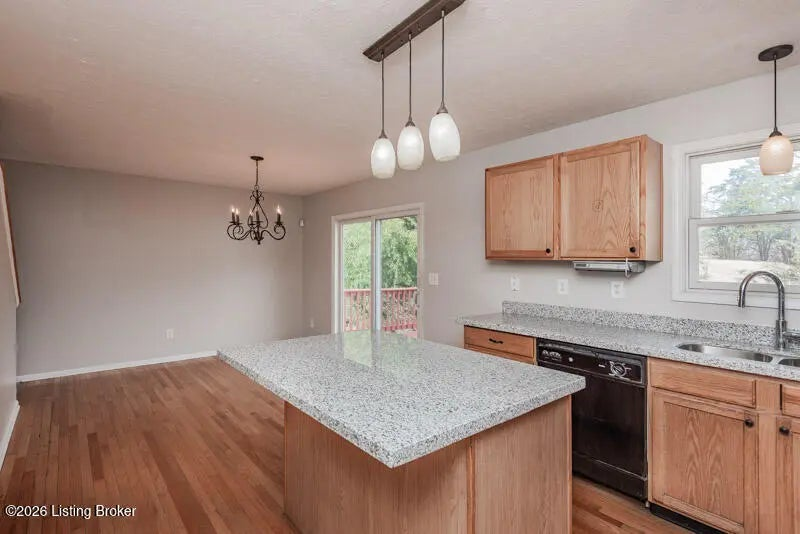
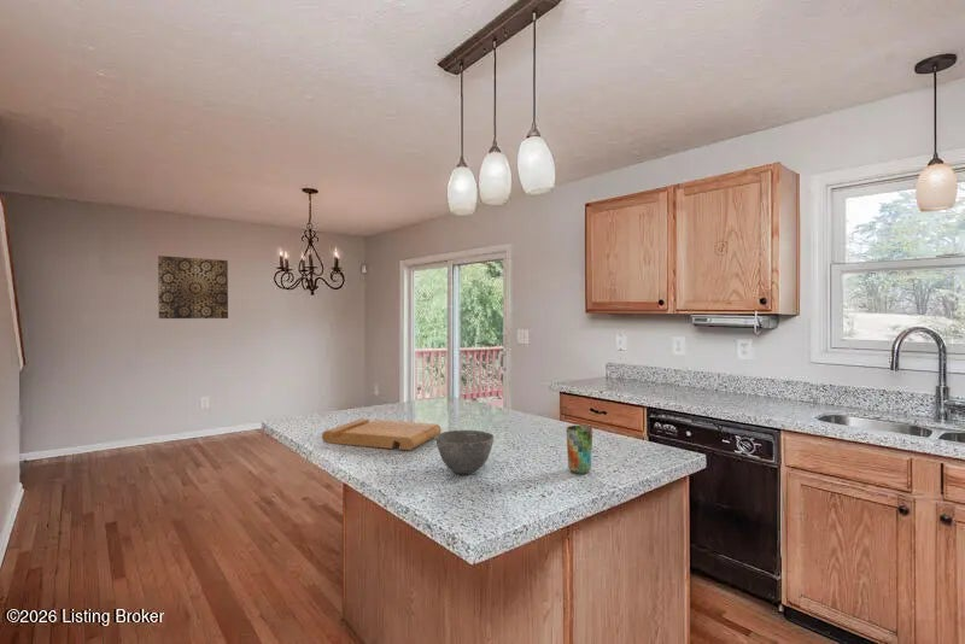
+ bowl [435,429,495,475]
+ cutting board [321,417,443,451]
+ wall art [157,254,229,320]
+ cup [565,425,593,475]
